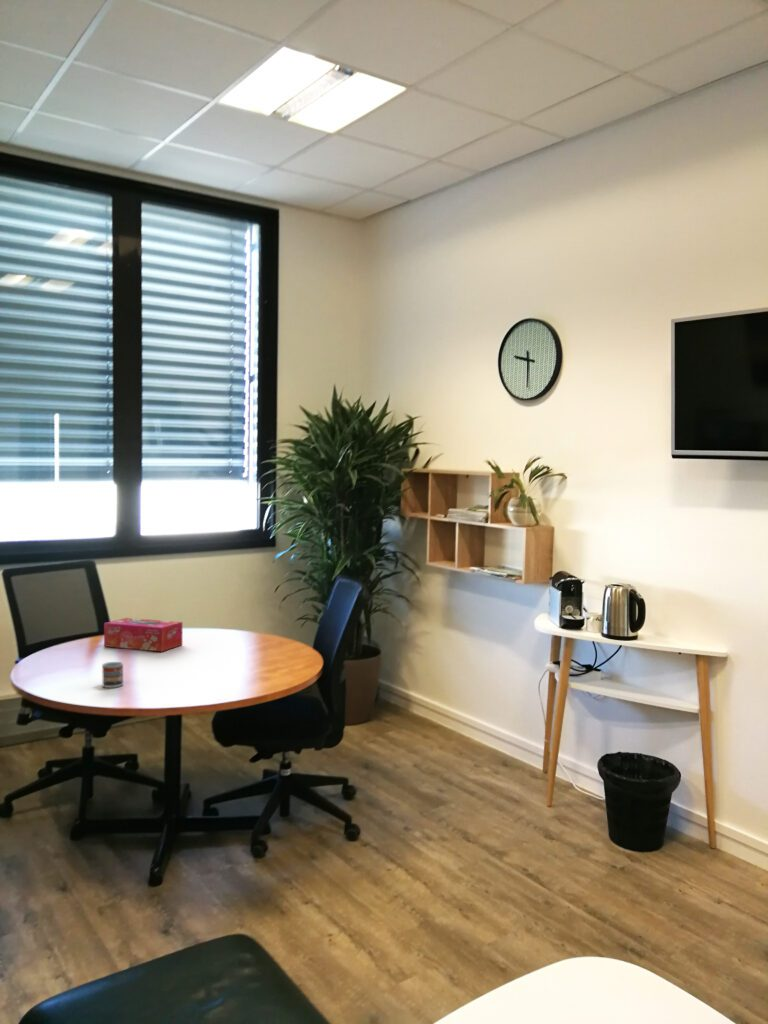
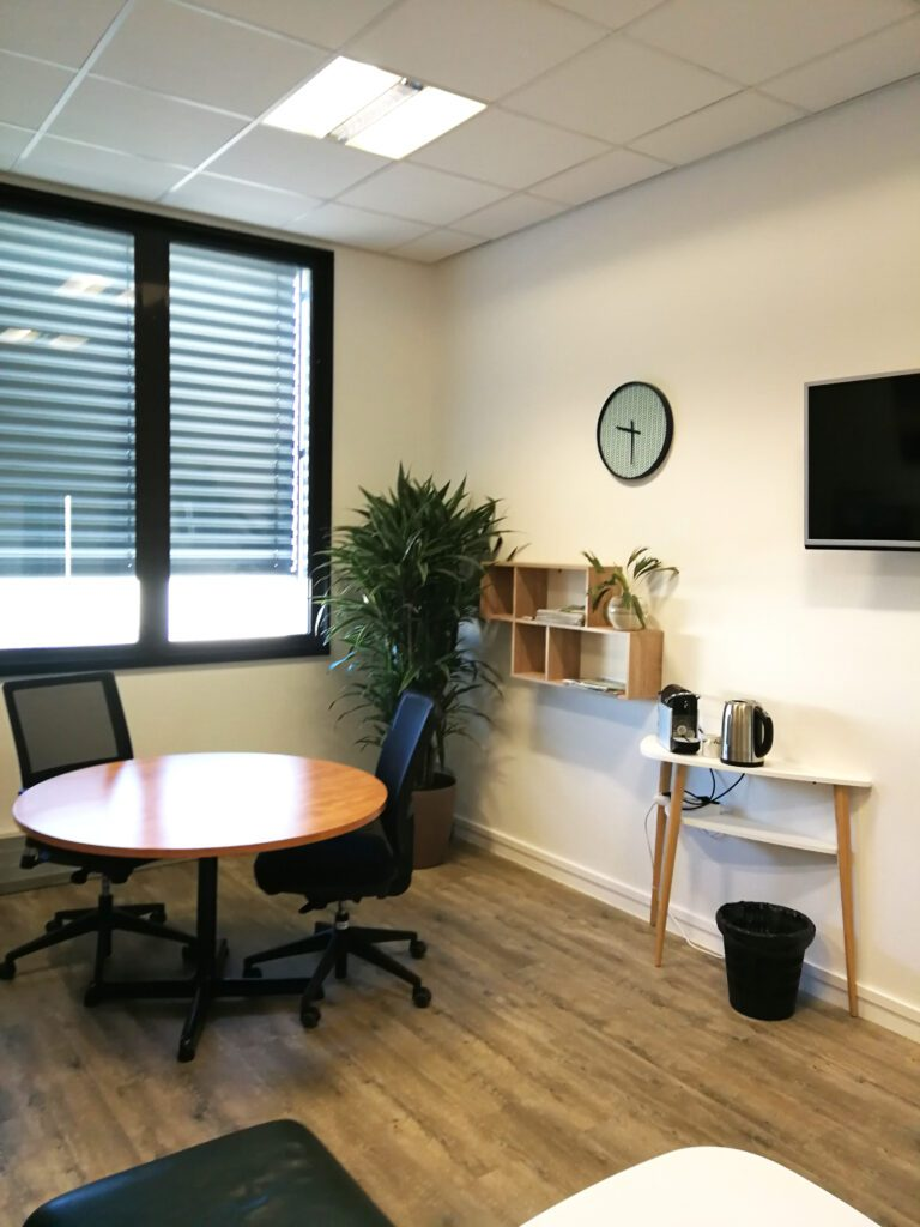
- cup [101,661,124,689]
- tissue box [103,617,183,652]
